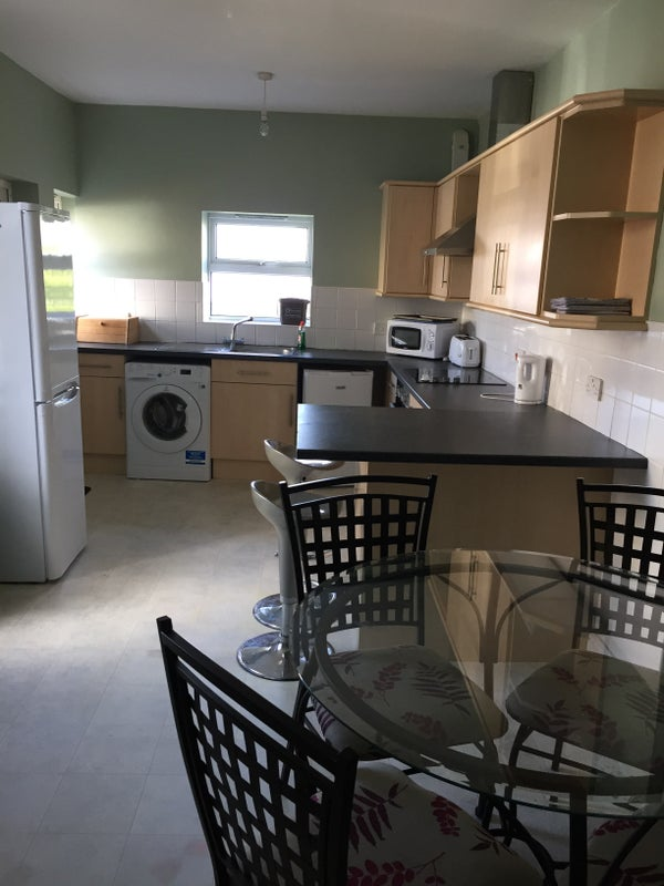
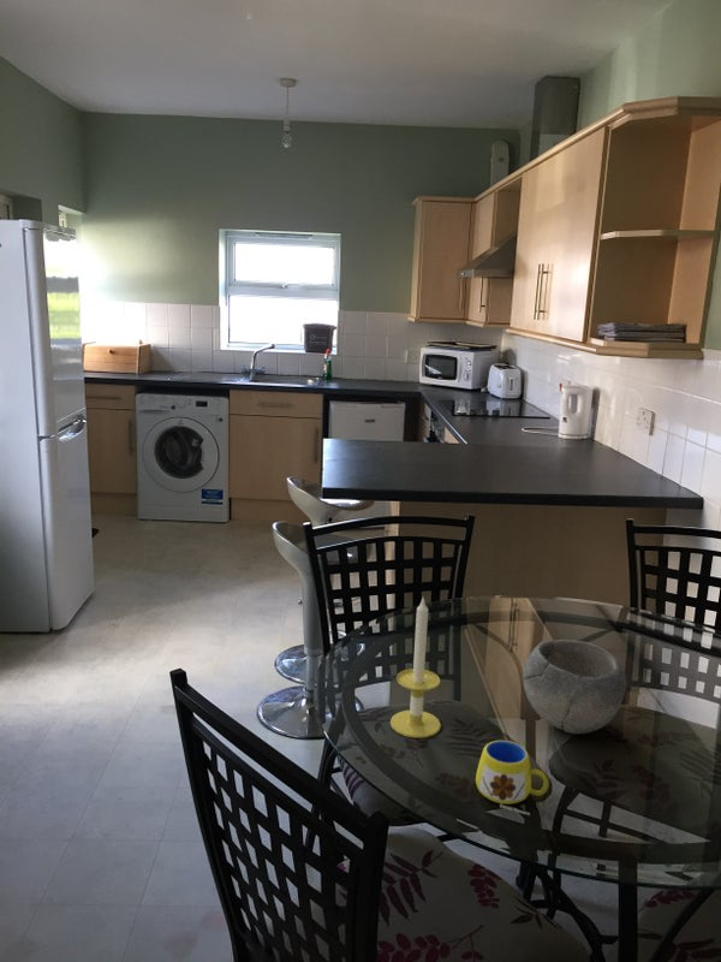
+ mug [475,740,549,816]
+ bowl [522,639,627,735]
+ candle [389,598,442,740]
